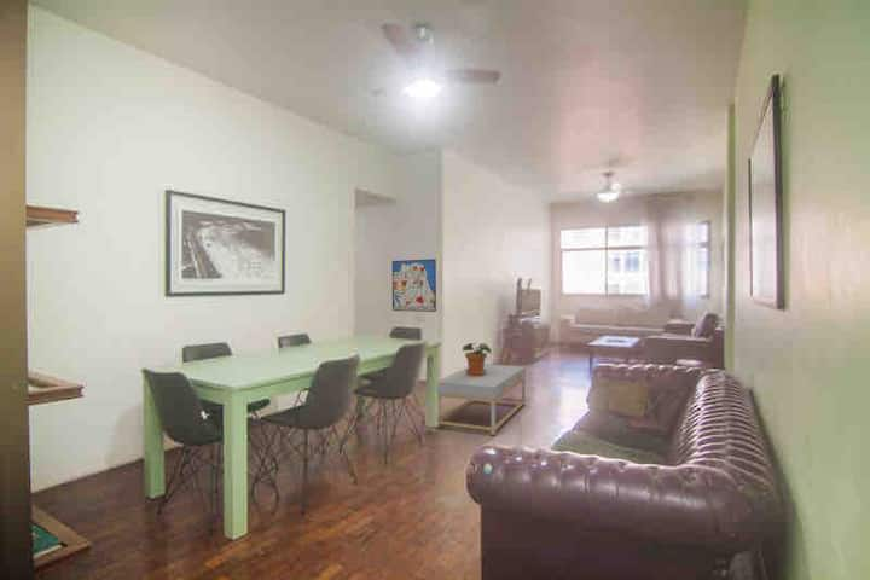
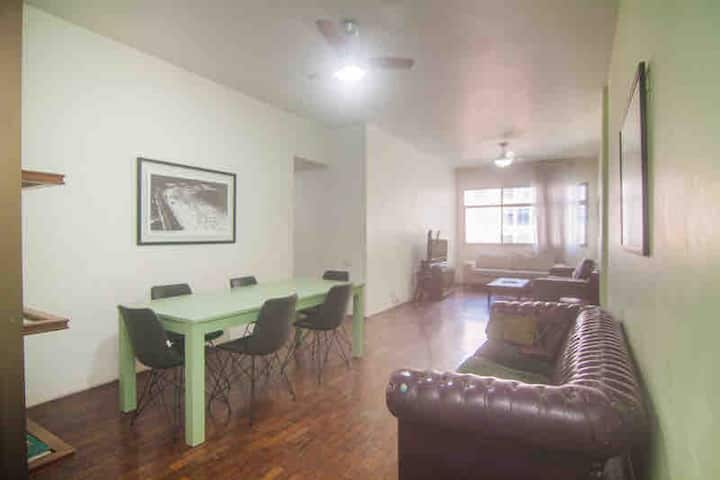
- wall art [392,257,437,313]
- potted plant [460,342,492,377]
- coffee table [434,362,527,436]
